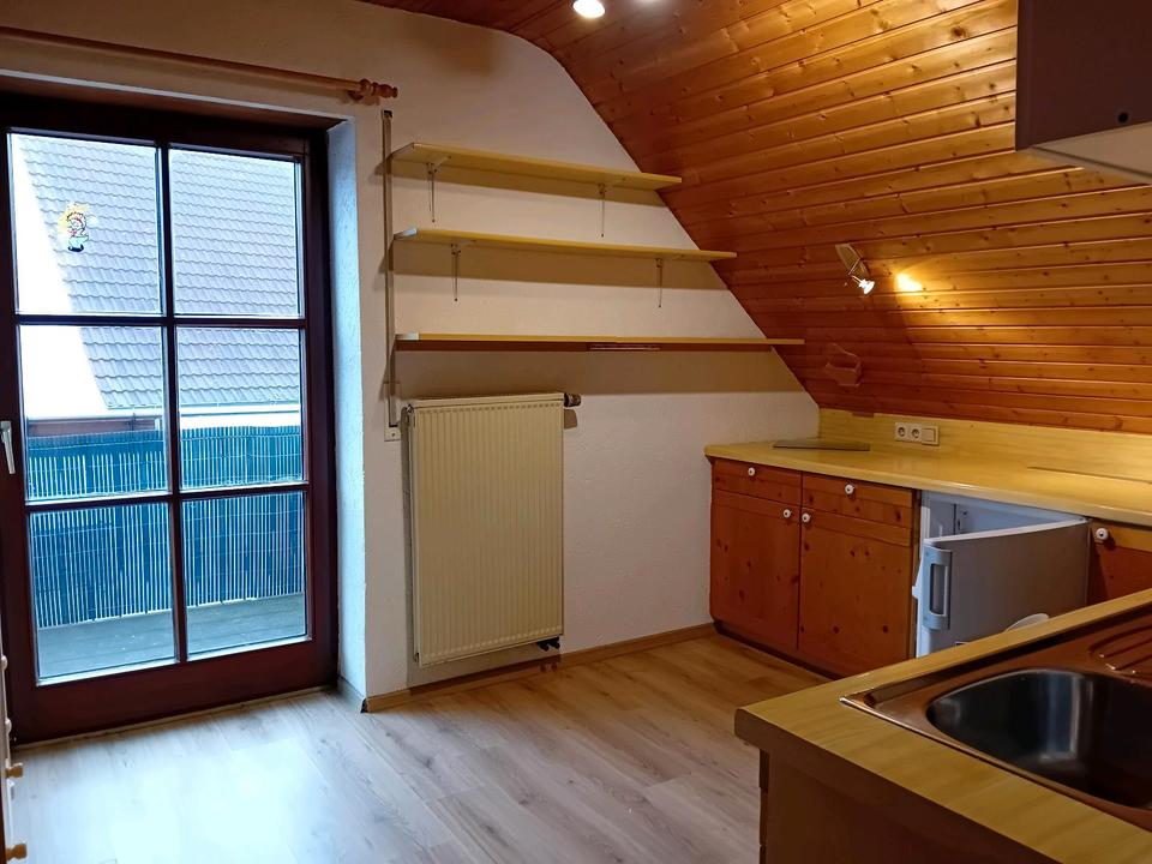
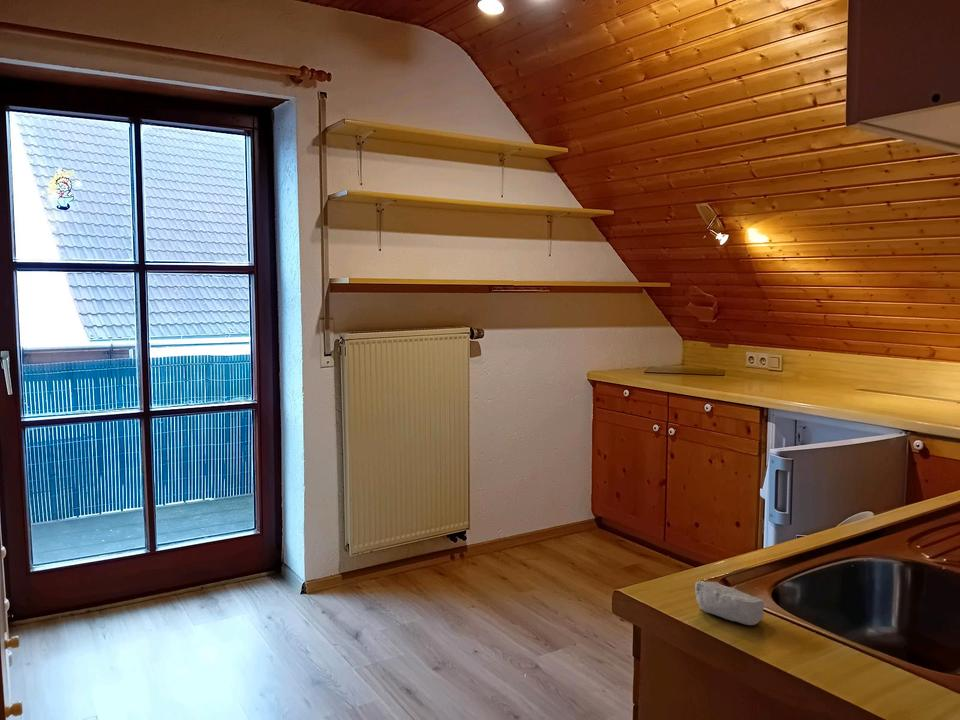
+ soap bar [694,580,765,626]
